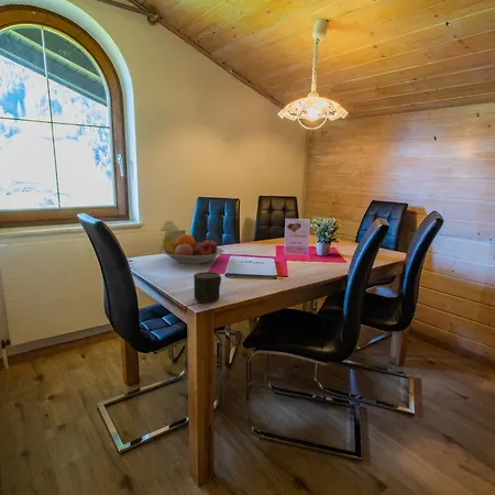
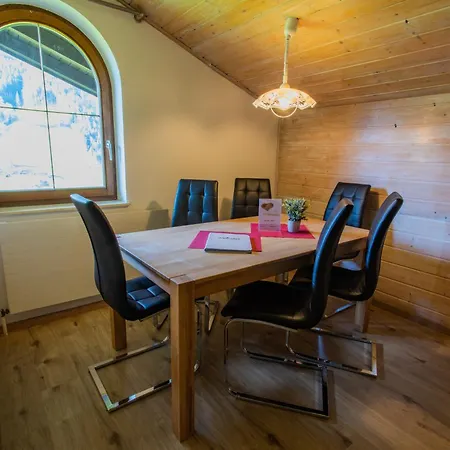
- fruit bowl [161,233,224,265]
- mug [193,271,222,304]
